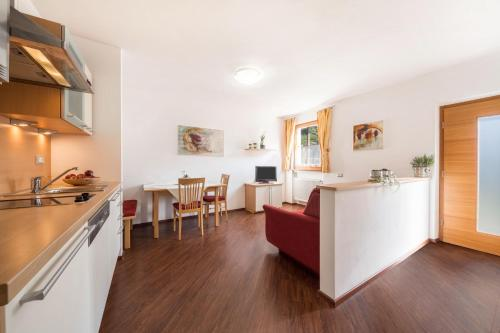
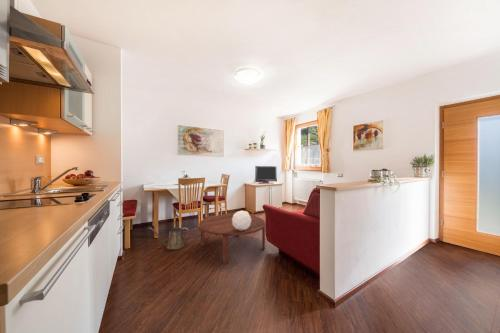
+ watering can [148,226,190,251]
+ coffee table [198,213,266,265]
+ decorative sphere [232,210,251,231]
